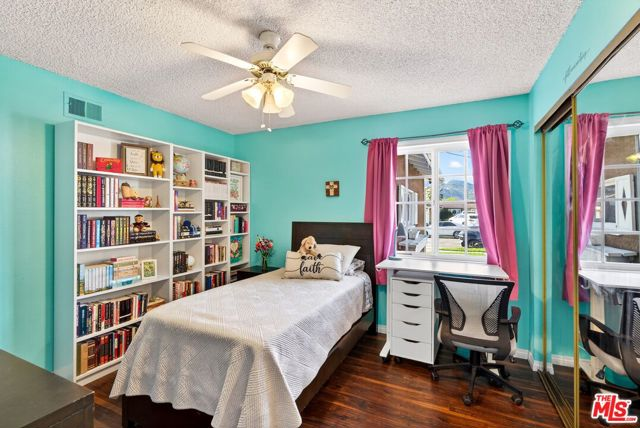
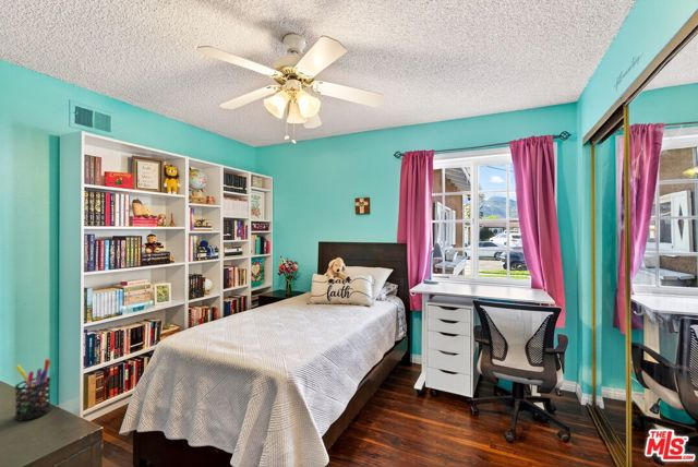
+ pen holder [13,358,52,421]
